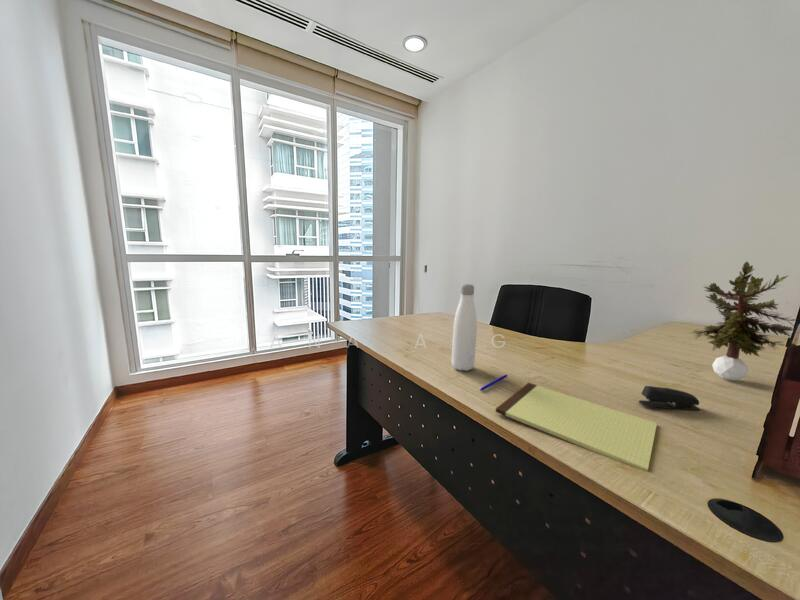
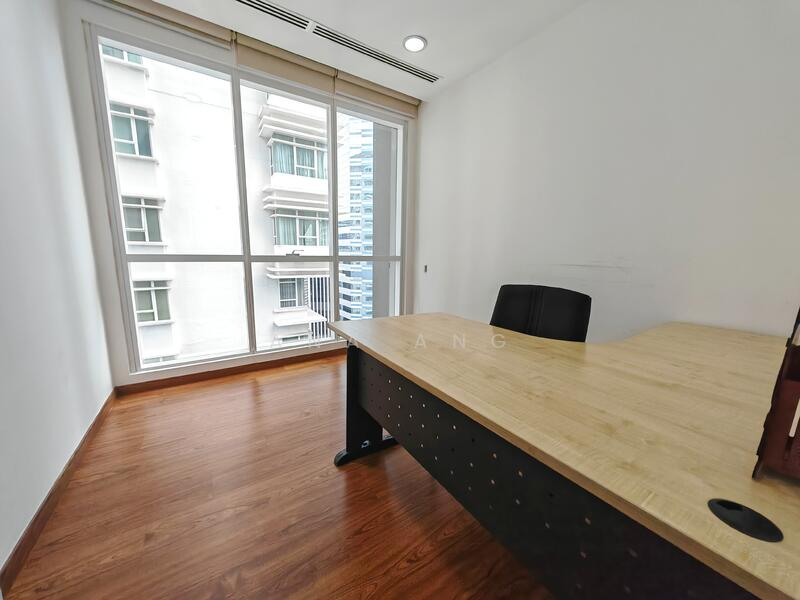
- notepad [495,382,658,472]
- pen [479,374,508,392]
- potted plant [688,261,796,381]
- stapler [638,385,701,411]
- water bottle [451,283,478,372]
